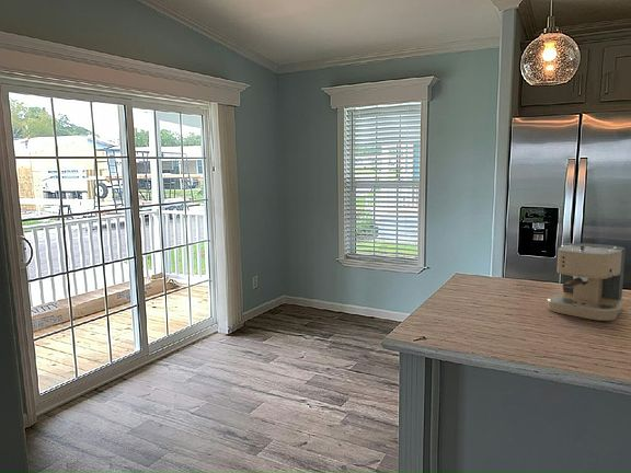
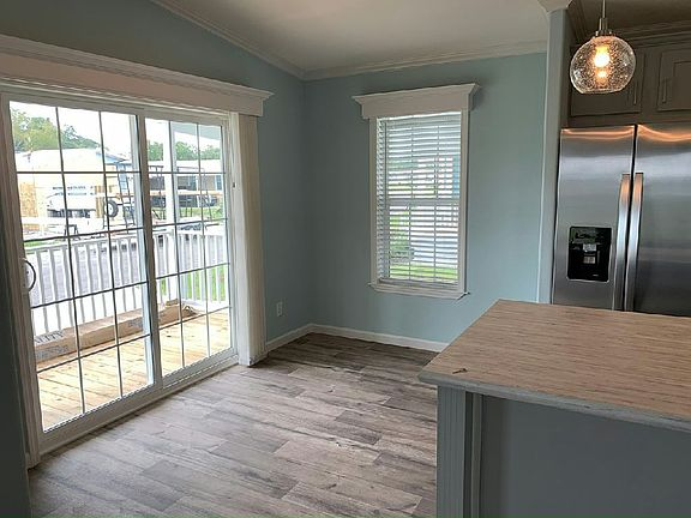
- coffee maker [547,242,627,322]
